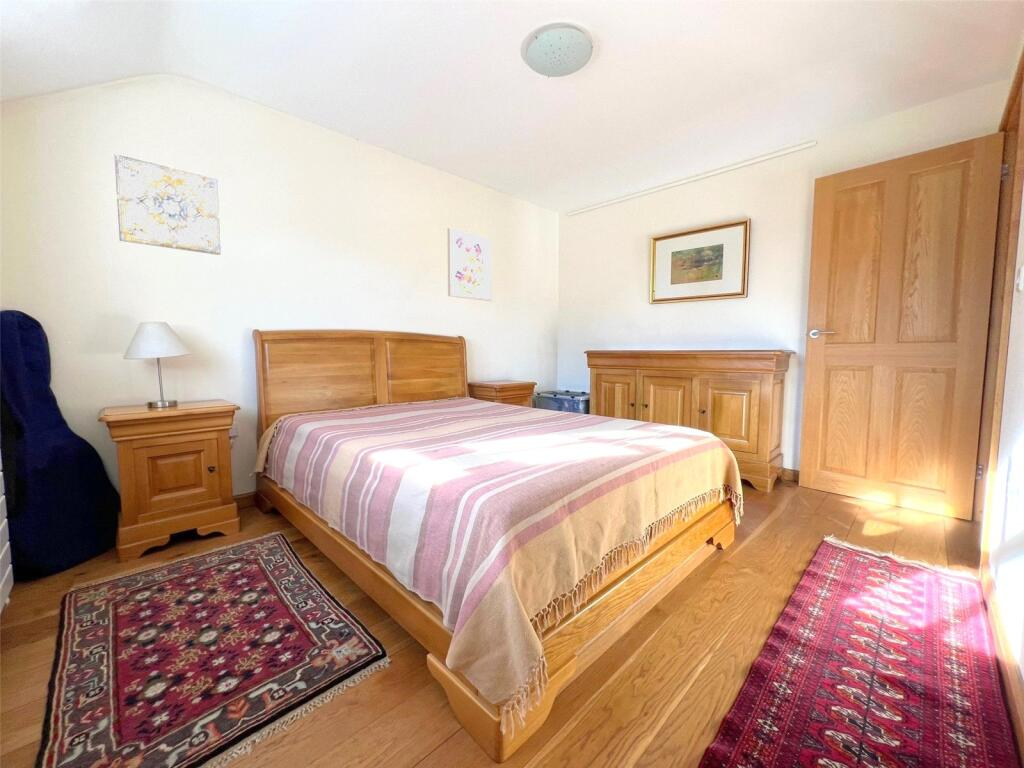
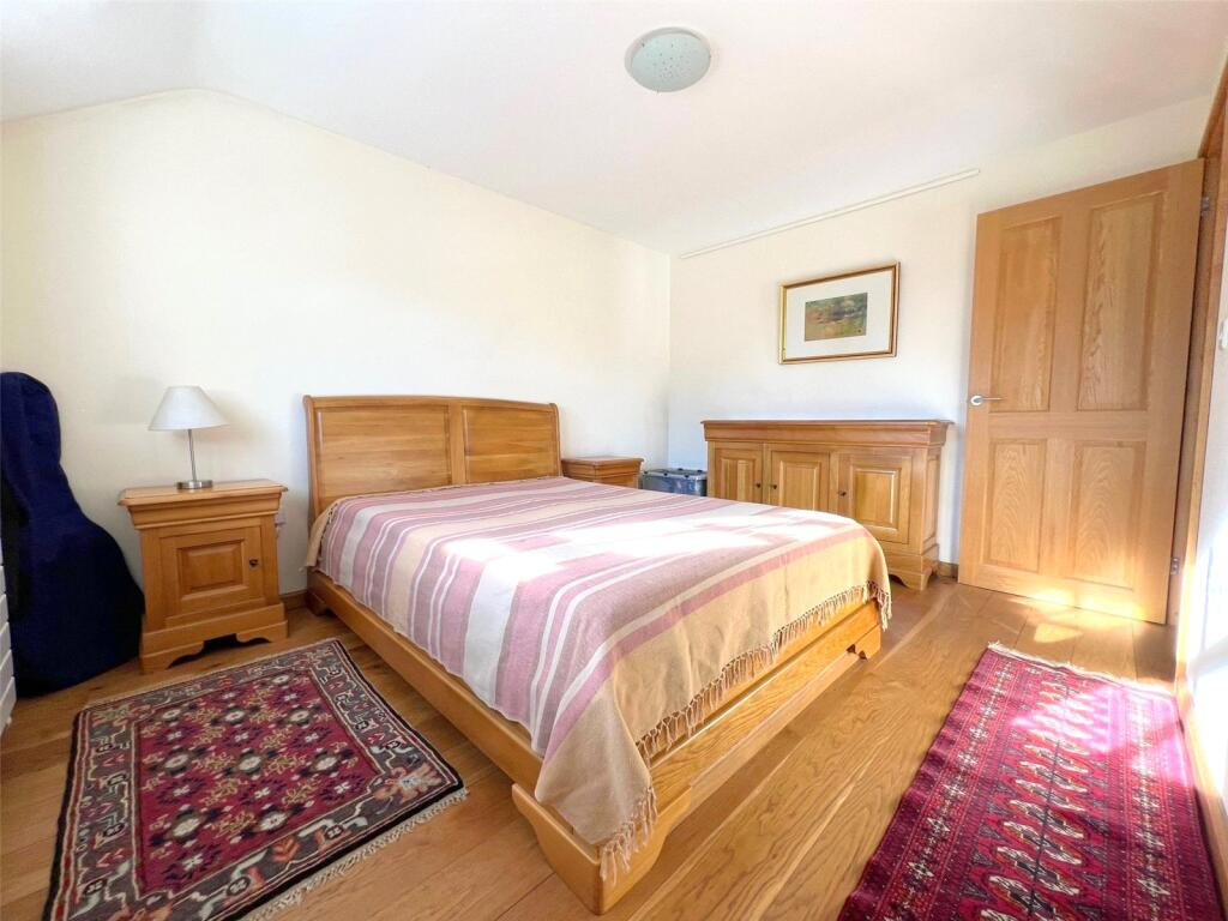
- wall art [114,152,222,256]
- wall art [447,227,493,302]
